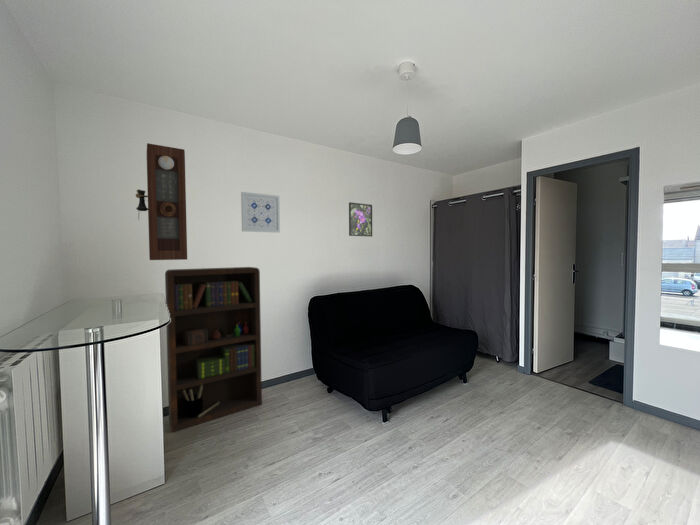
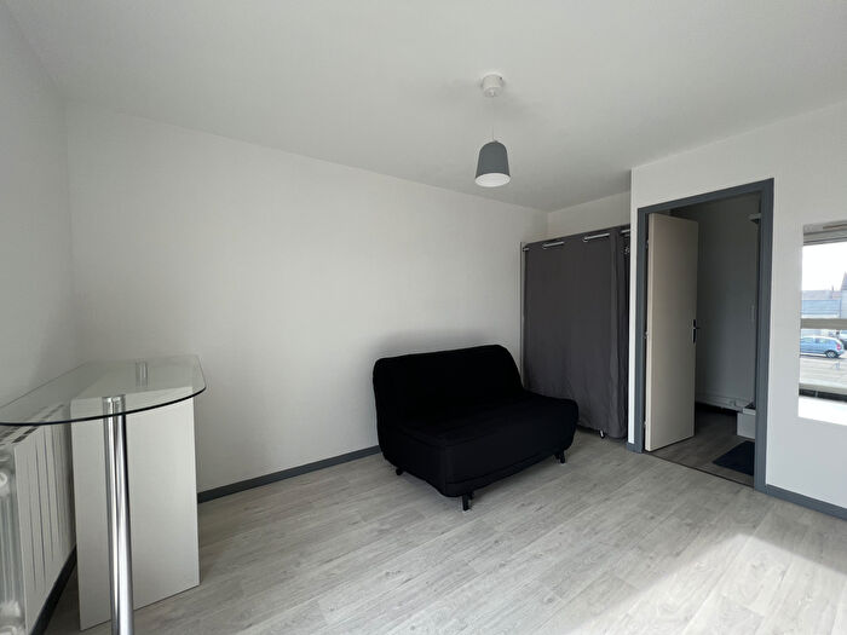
- pendulum clock [135,142,188,261]
- wall art [240,191,281,234]
- bookcase [164,266,263,433]
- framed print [348,201,373,238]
